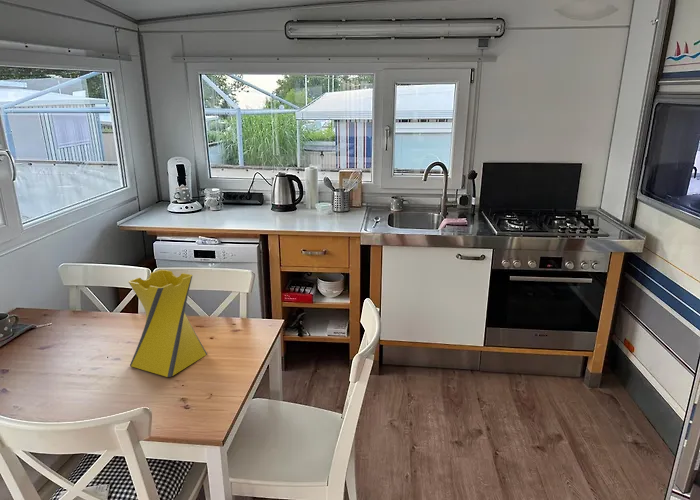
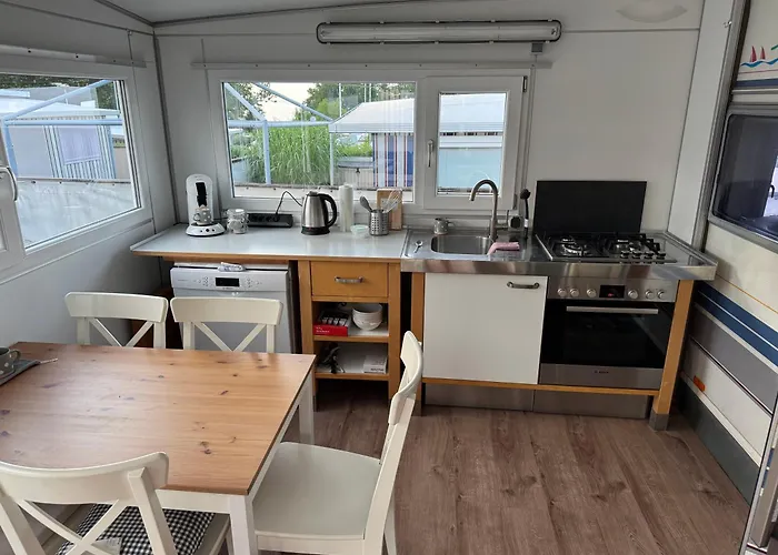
- vase [127,269,208,378]
